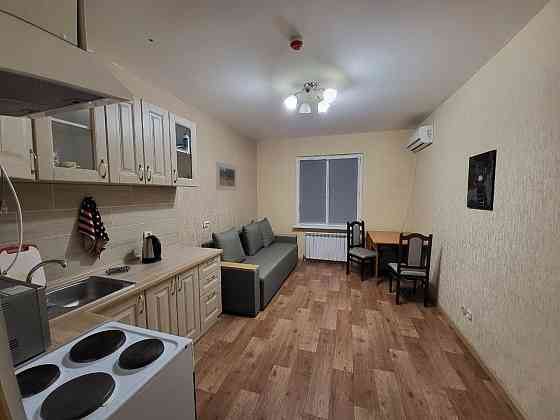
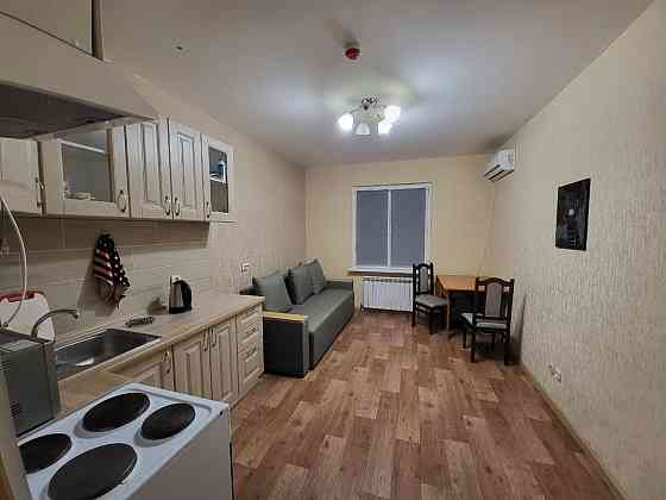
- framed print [215,161,238,192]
